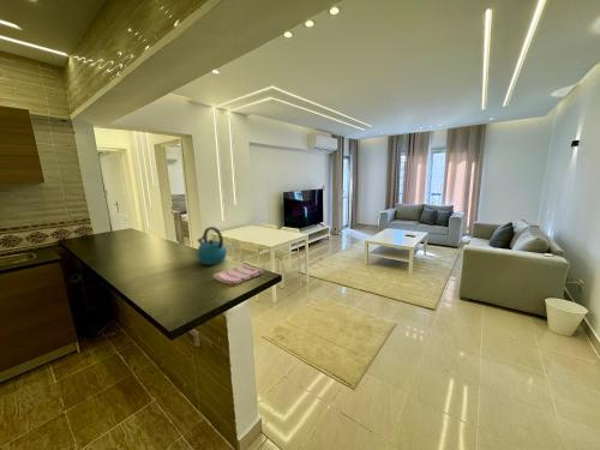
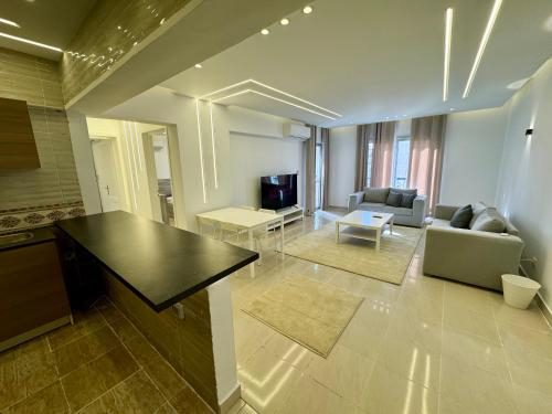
- dish towel [212,264,265,287]
- kettle [196,226,228,266]
